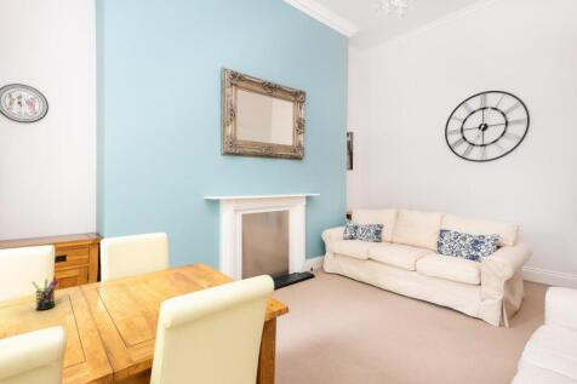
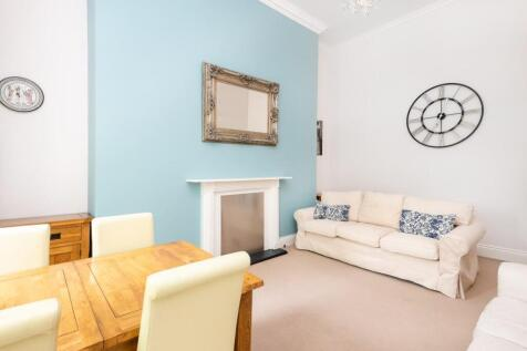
- pen holder [30,275,59,311]
